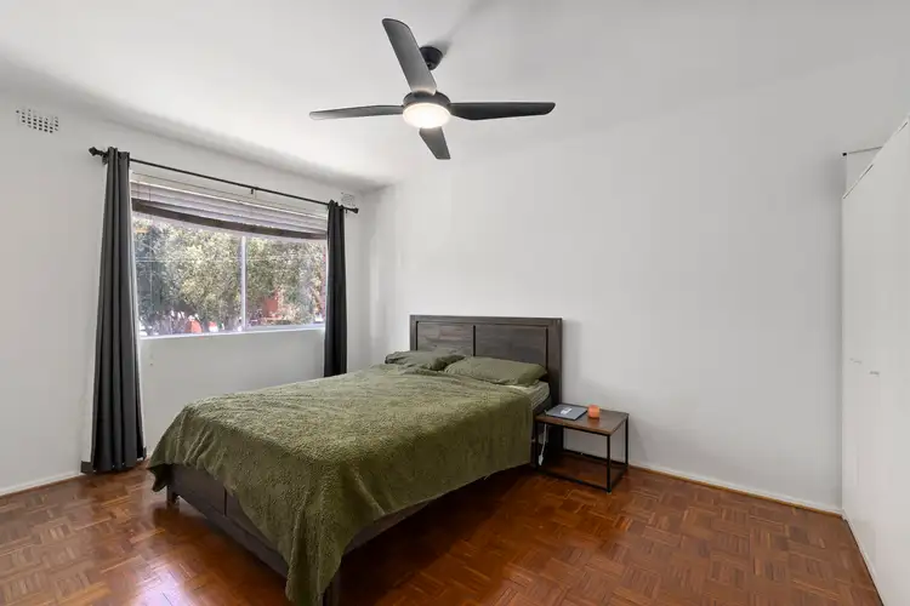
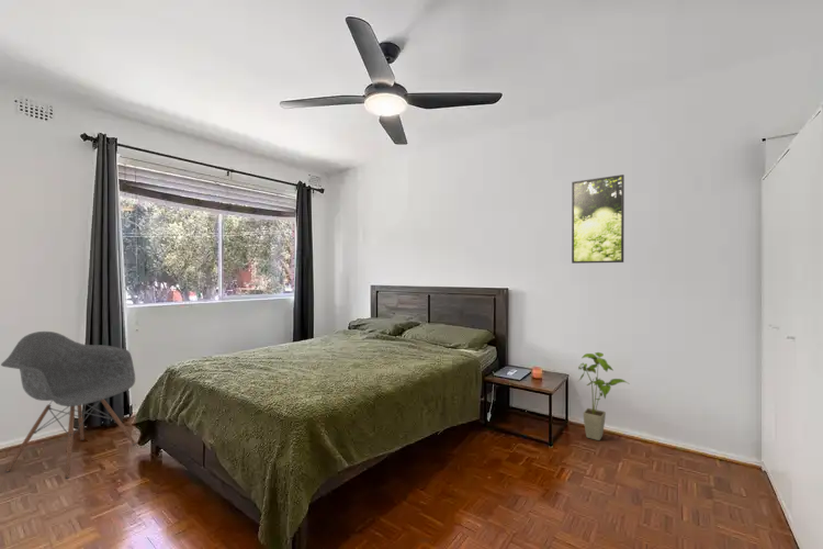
+ house plant [577,351,629,441]
+ armchair [0,330,137,480]
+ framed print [571,173,625,265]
